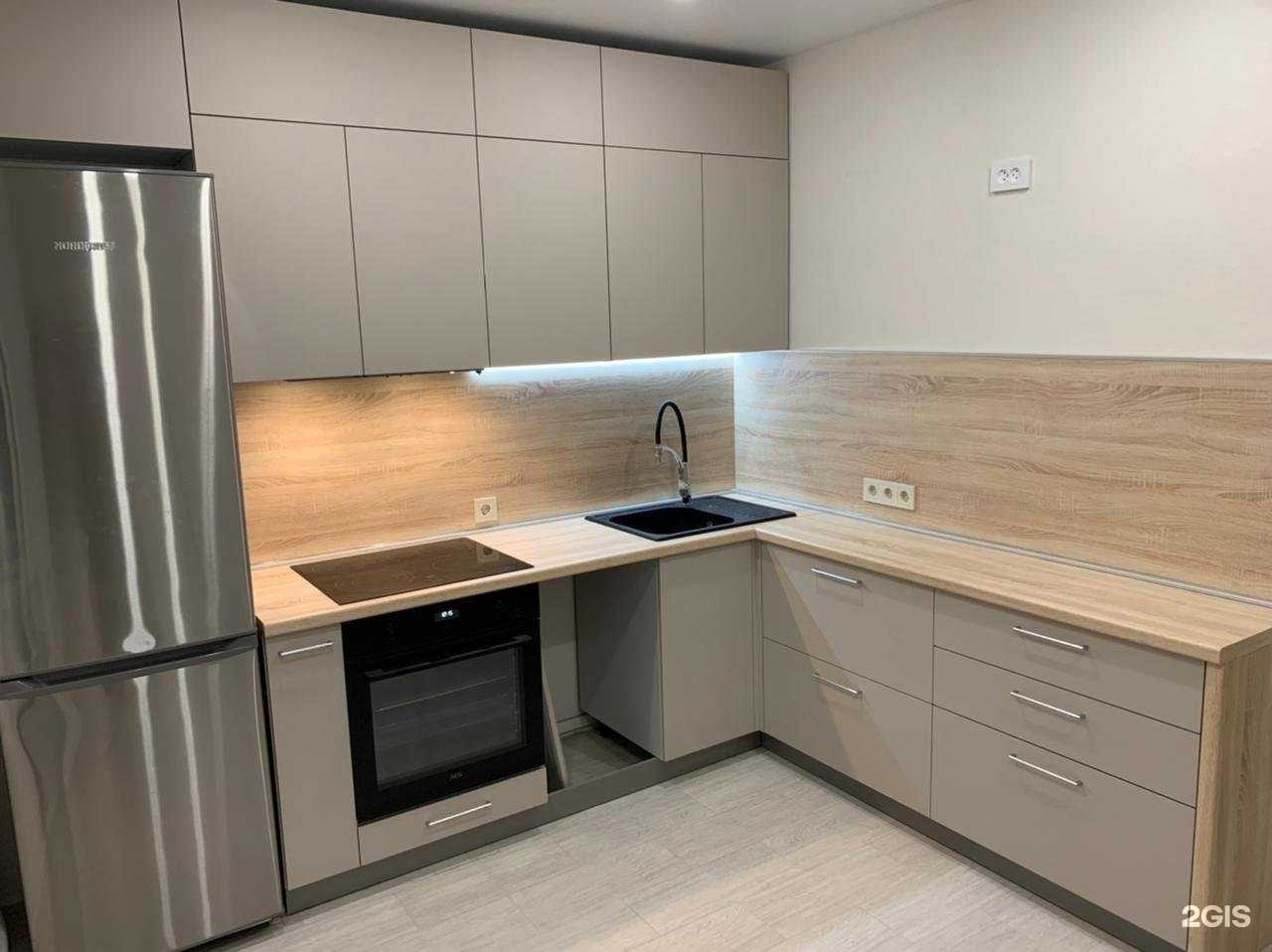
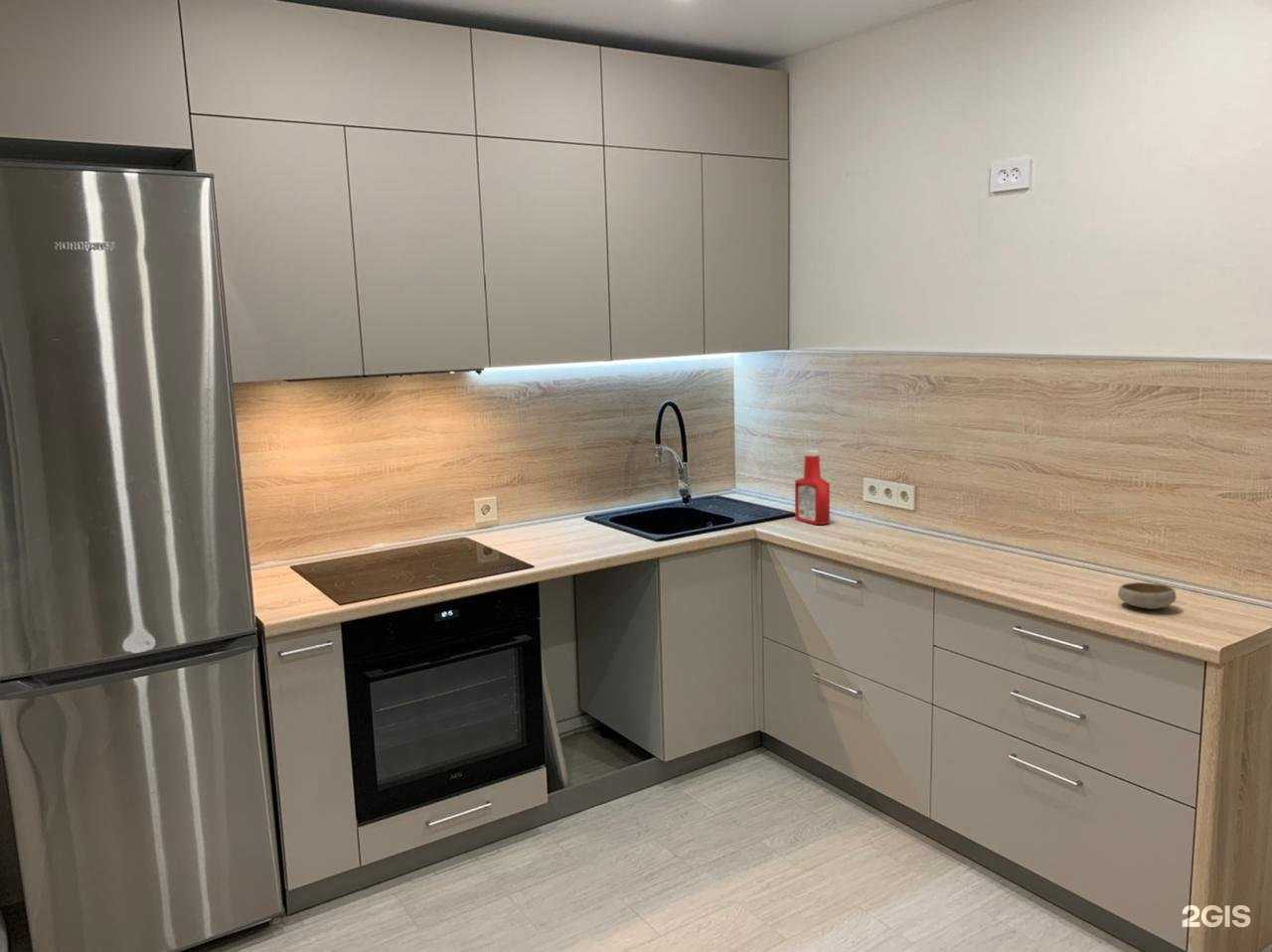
+ soap bottle [794,449,831,526]
+ bowl [1117,581,1178,610]
